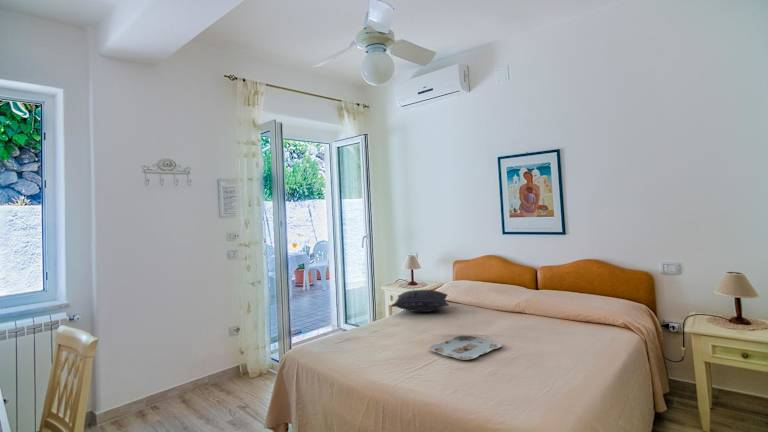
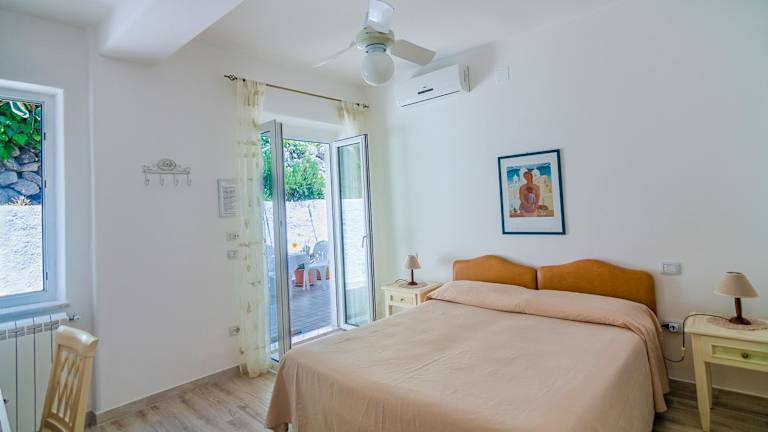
- serving tray [428,335,503,361]
- pillow [390,289,450,313]
